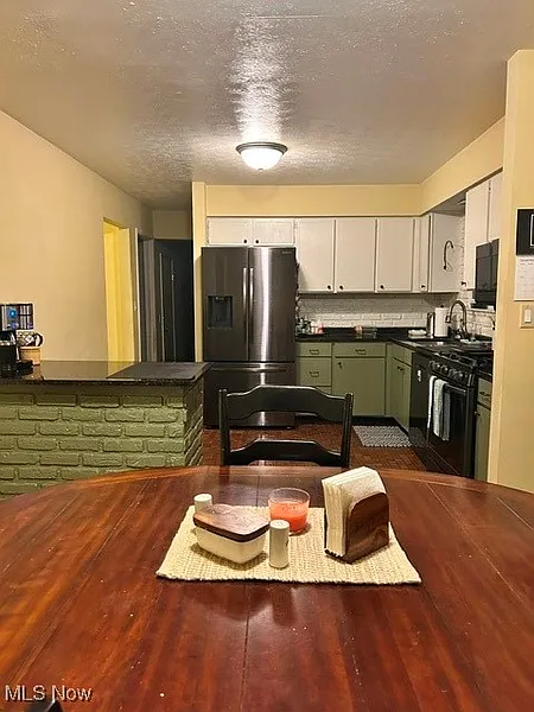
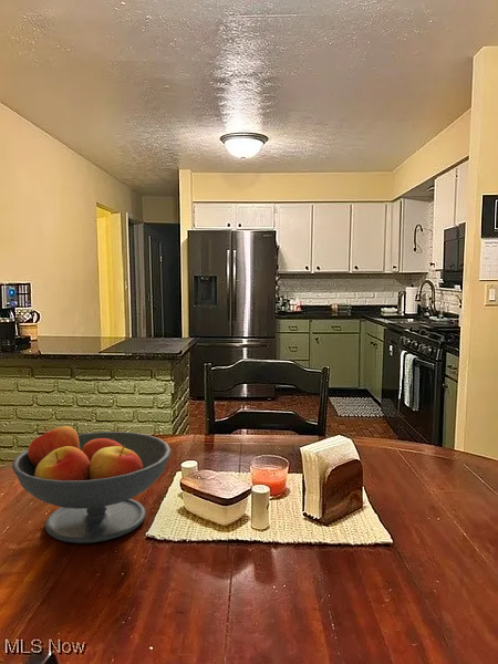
+ fruit bowl [11,425,173,544]
